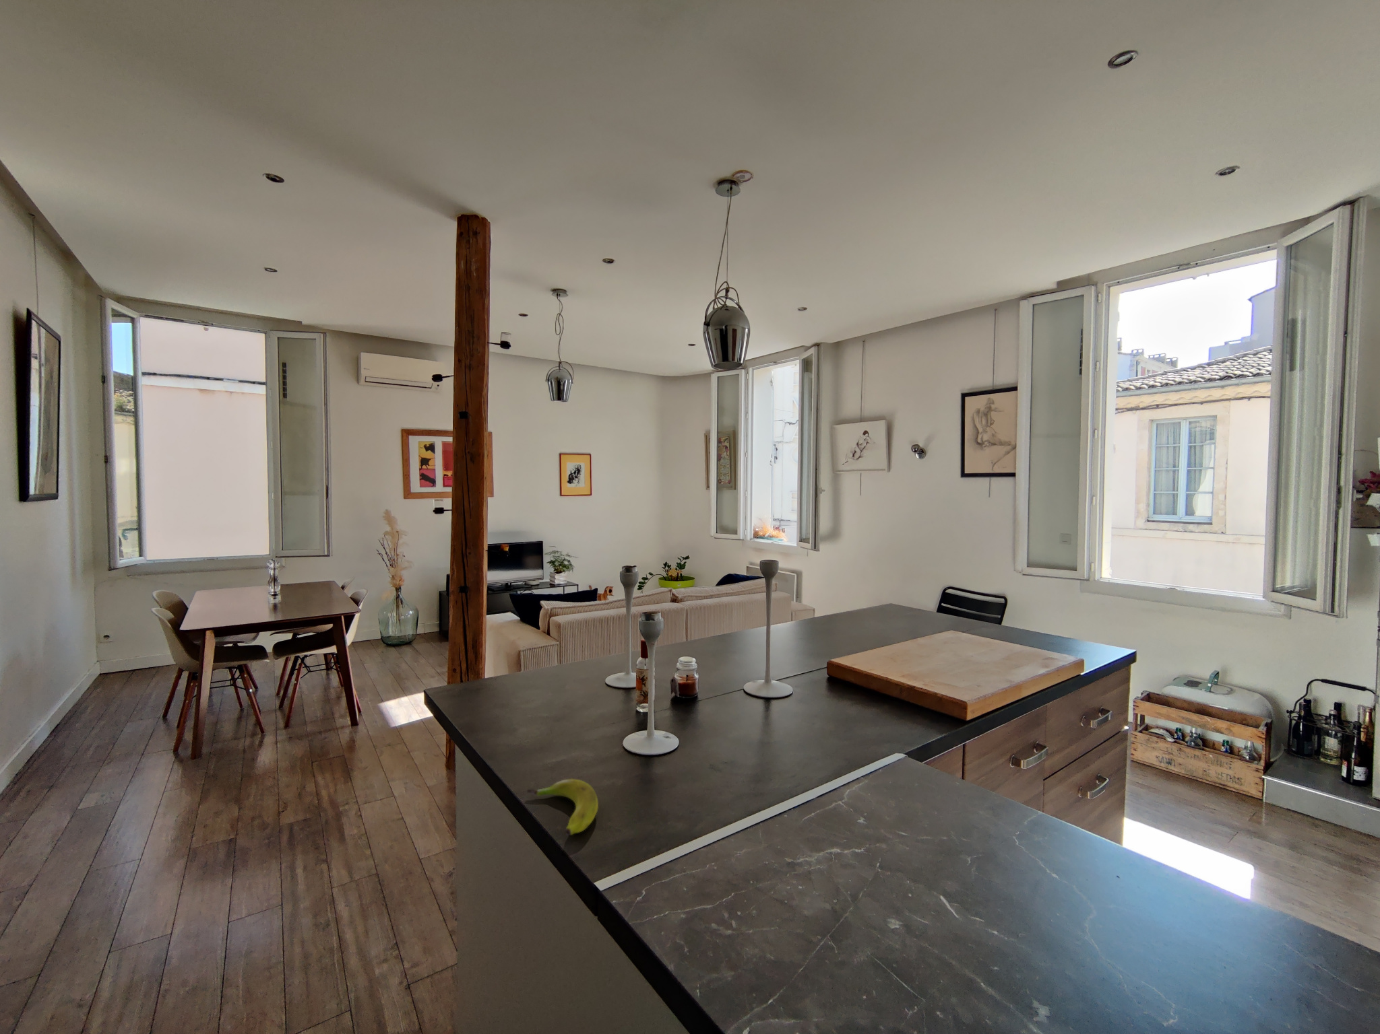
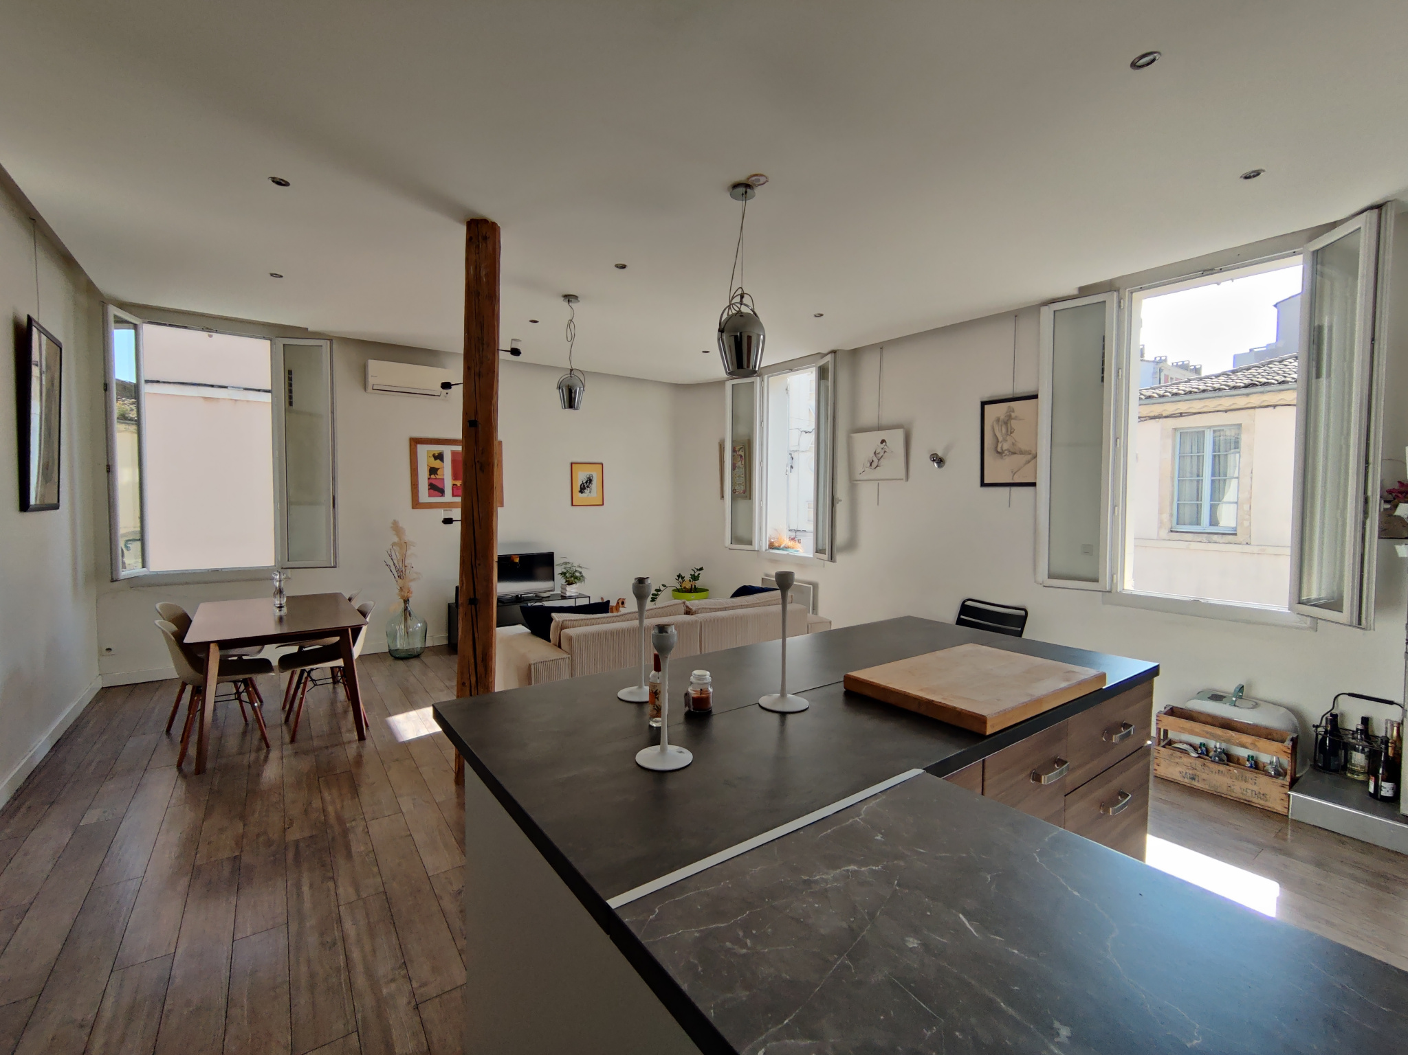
- banana [526,778,599,836]
